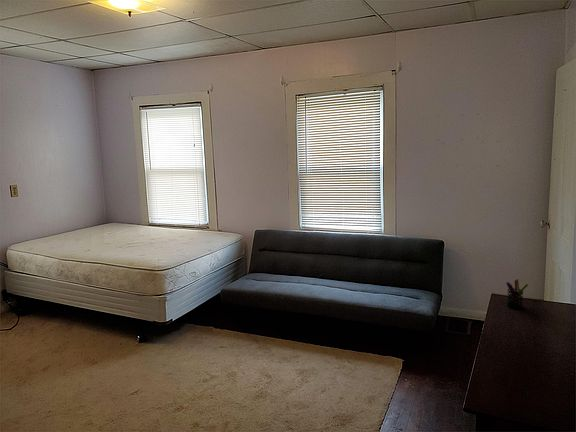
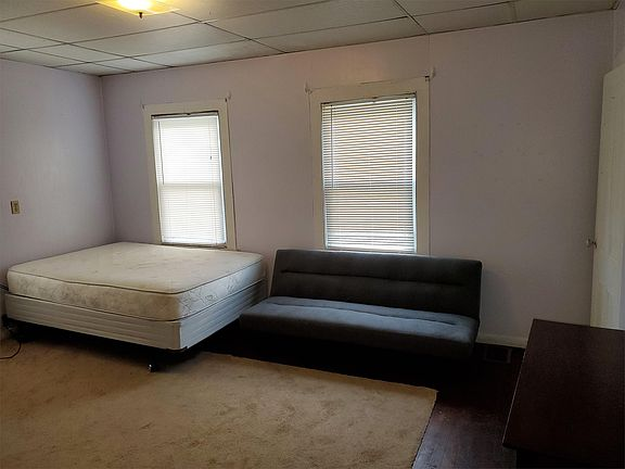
- pen holder [505,278,529,310]
